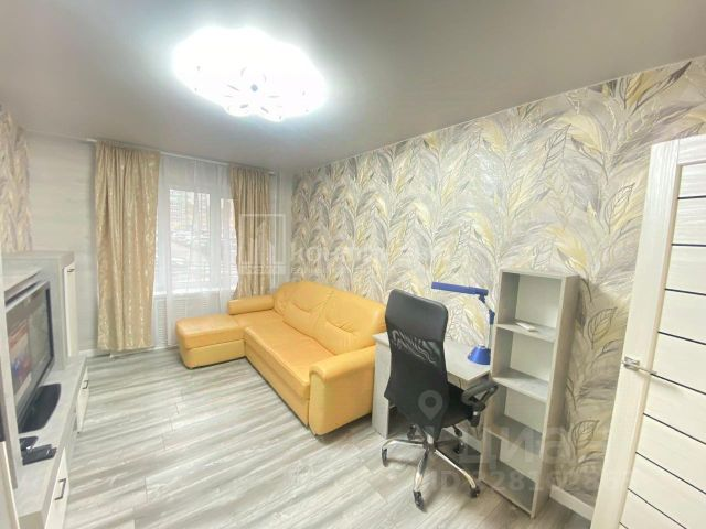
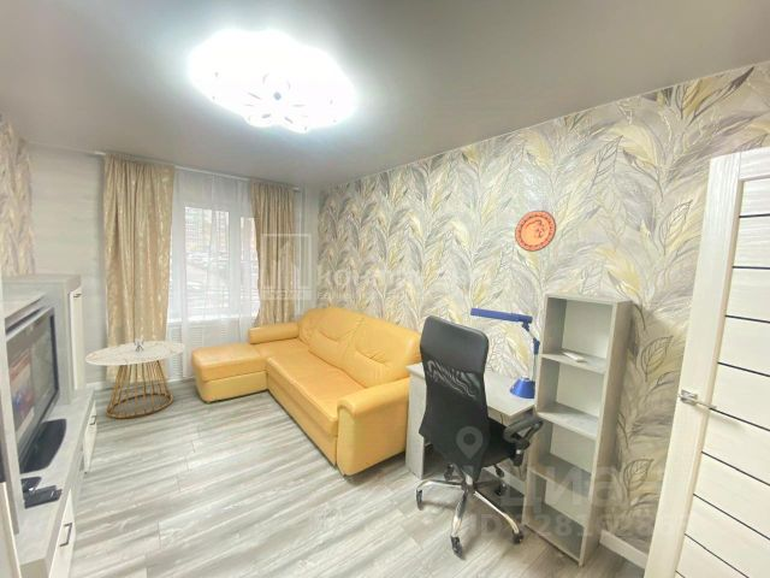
+ side table [84,337,186,420]
+ decorative plate [514,210,557,253]
